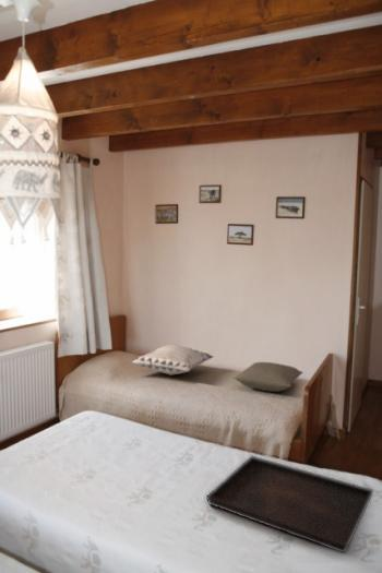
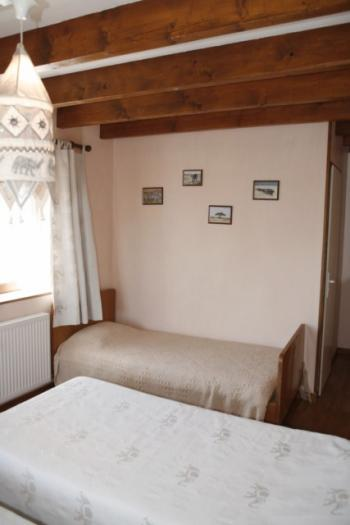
- serving tray [205,454,374,554]
- pillow [232,361,305,393]
- decorative pillow [131,343,215,377]
